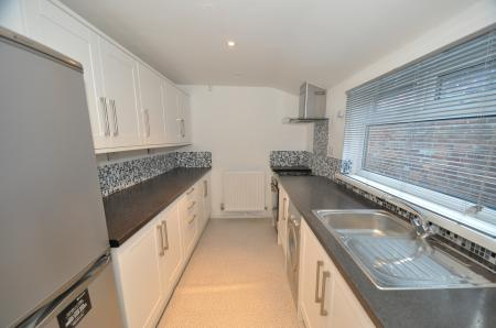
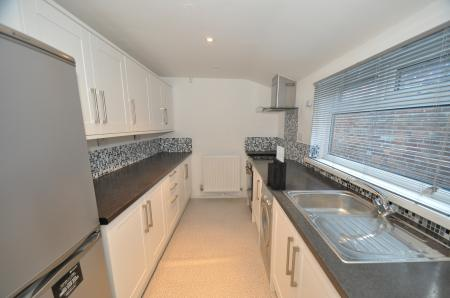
+ knife block [266,145,288,191]
